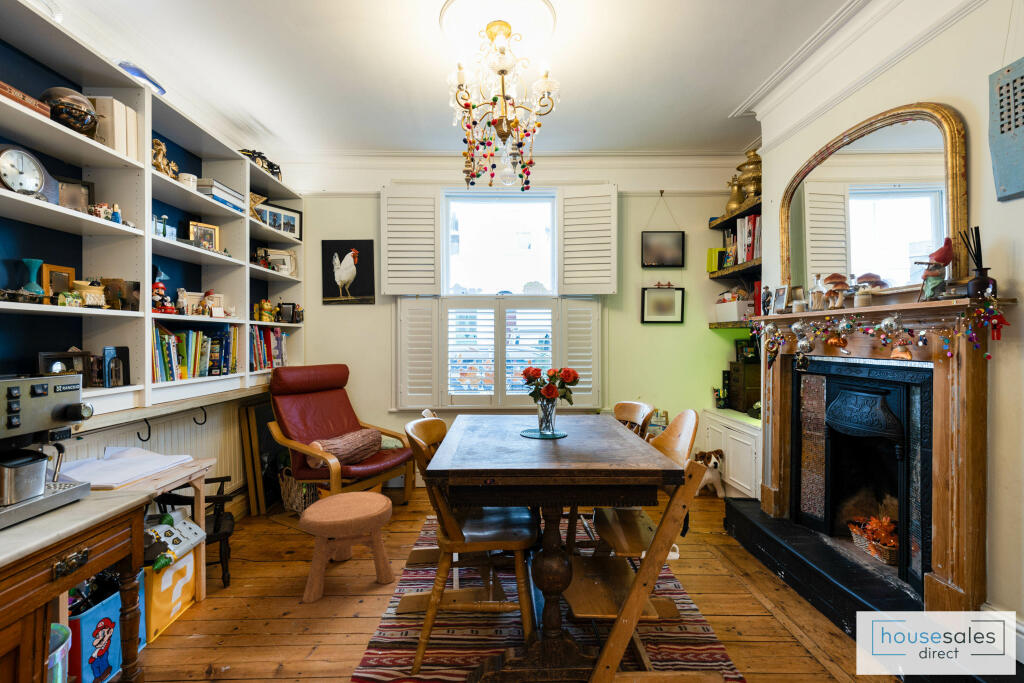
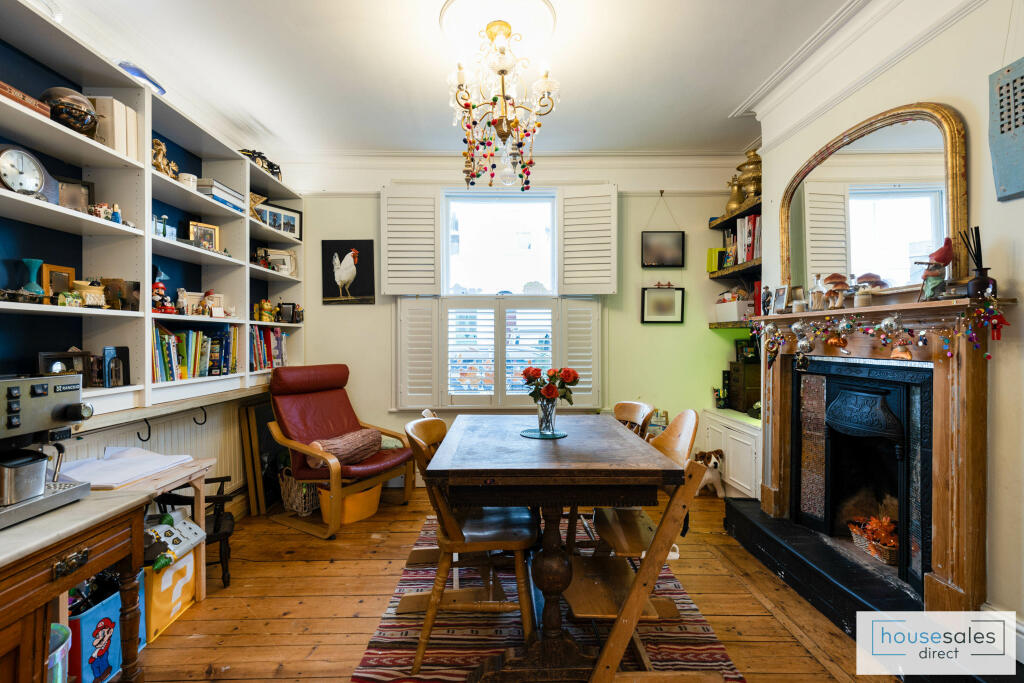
- stool [298,491,396,604]
